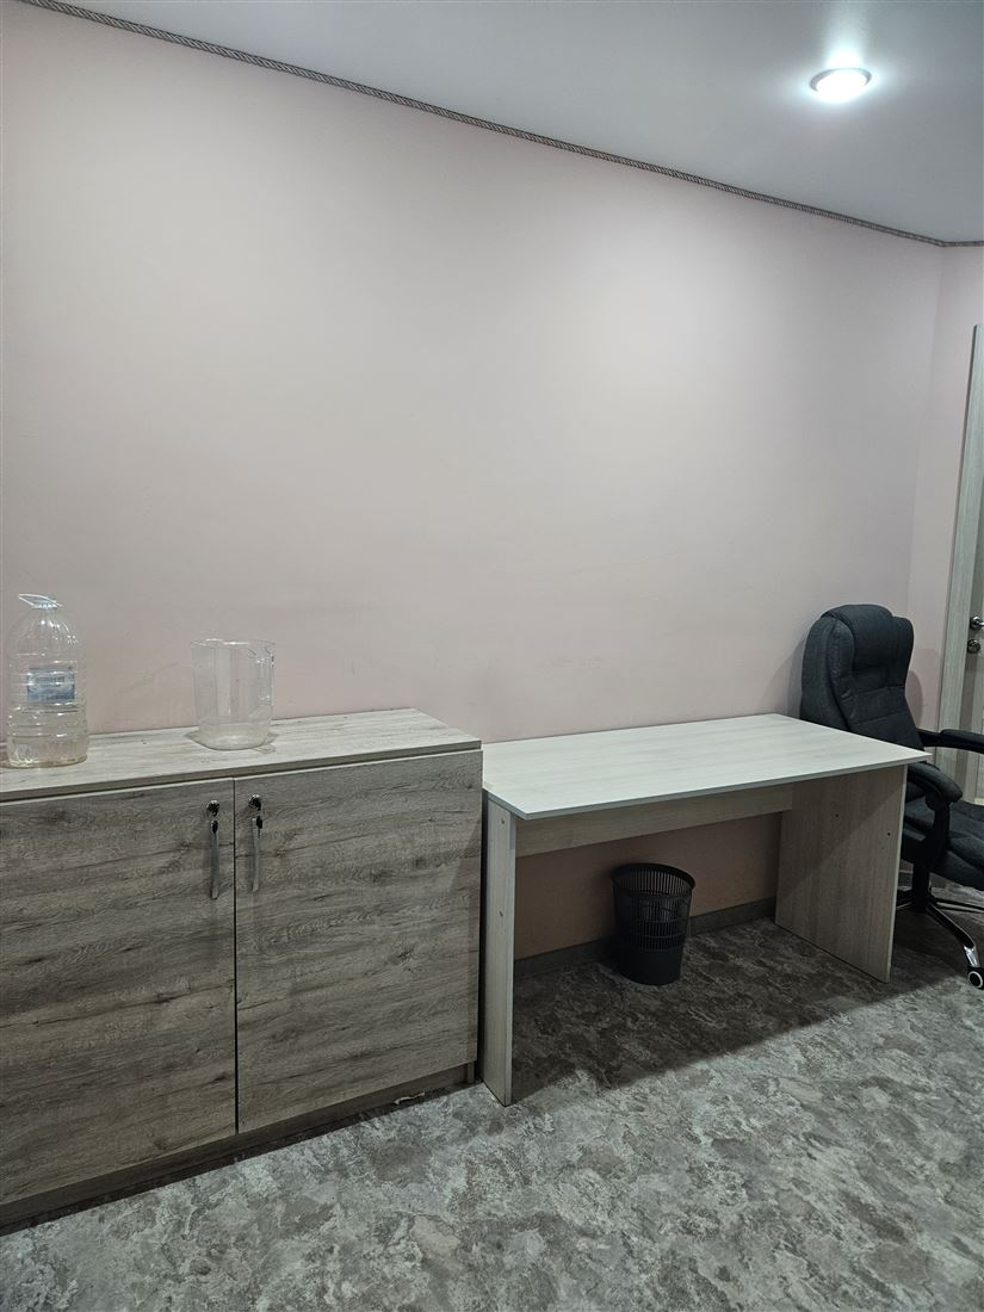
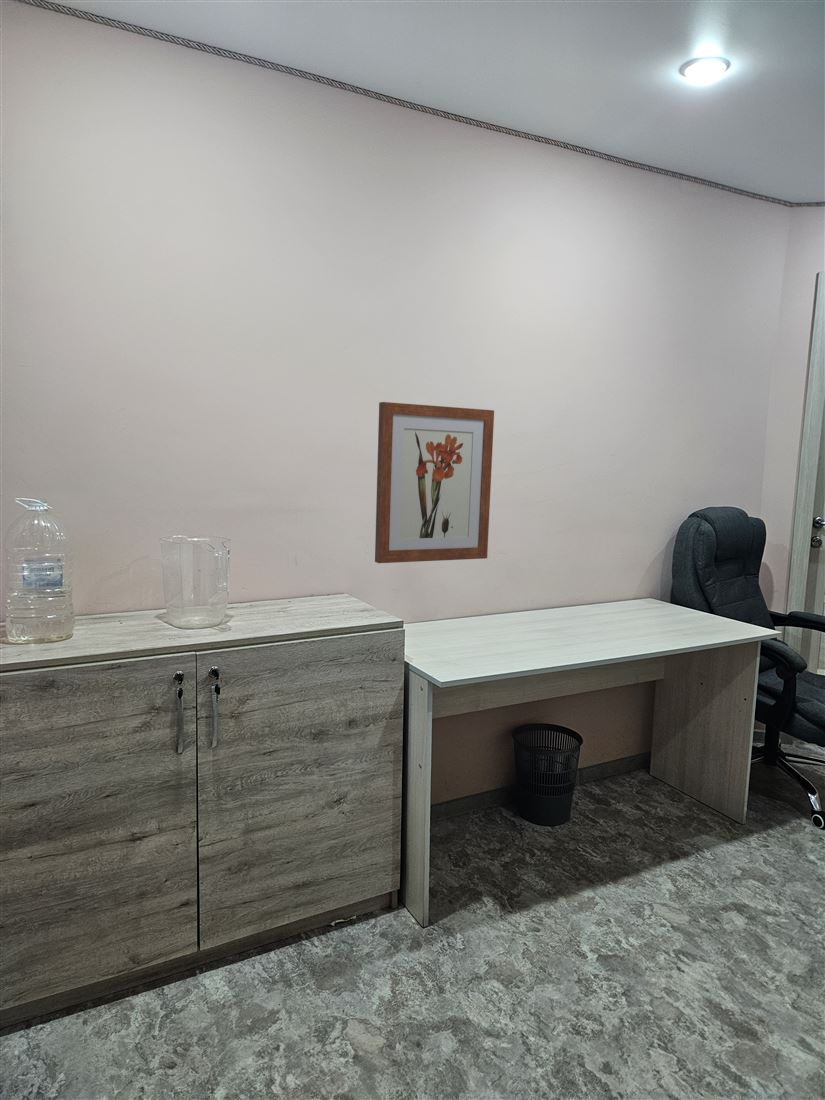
+ wall art [374,401,495,564]
